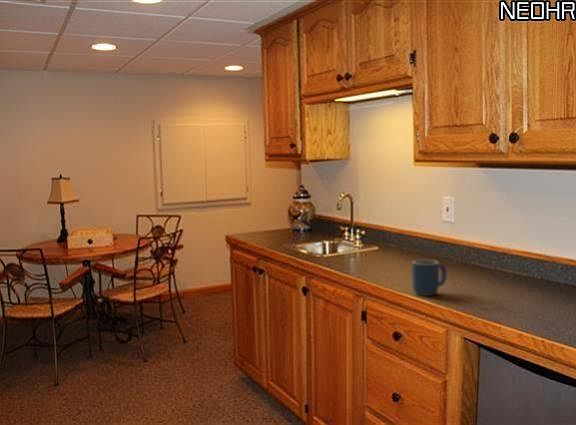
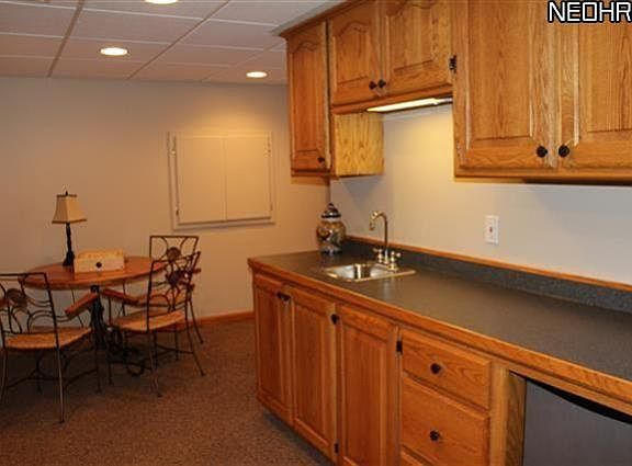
- mug [411,259,448,297]
